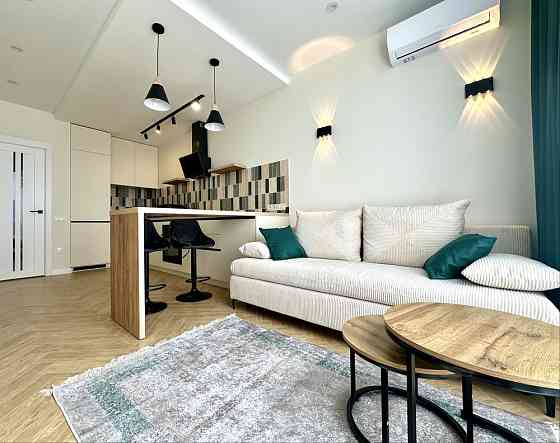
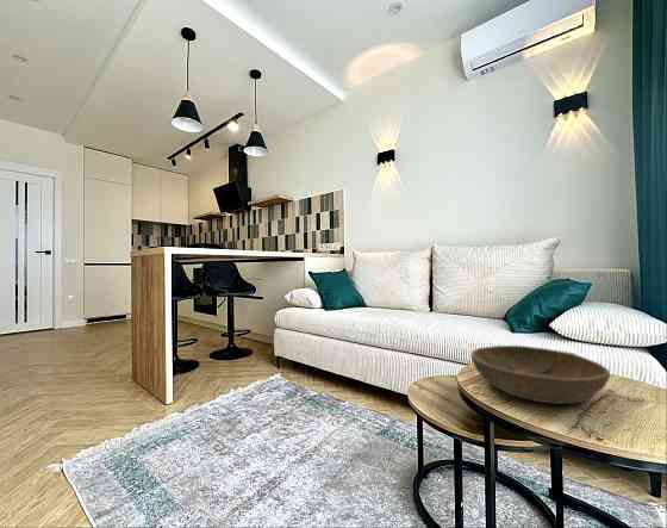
+ bowl [470,344,611,405]
